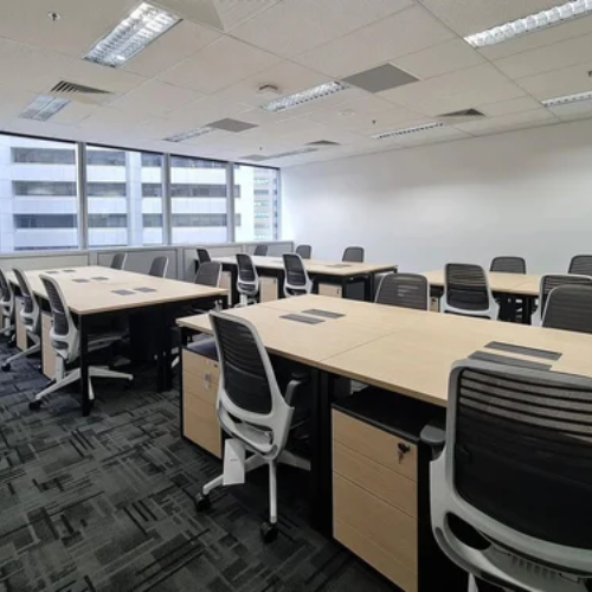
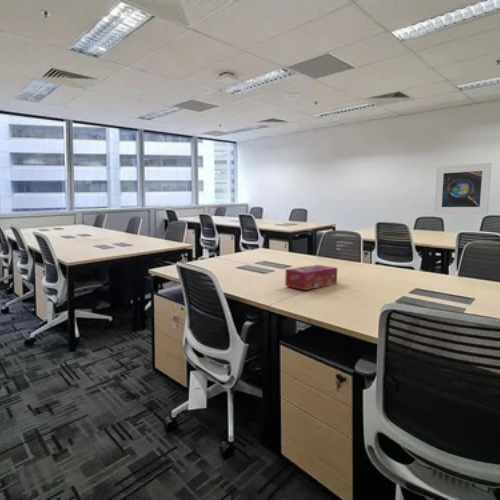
+ tissue box [284,264,338,291]
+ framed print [433,162,492,215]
